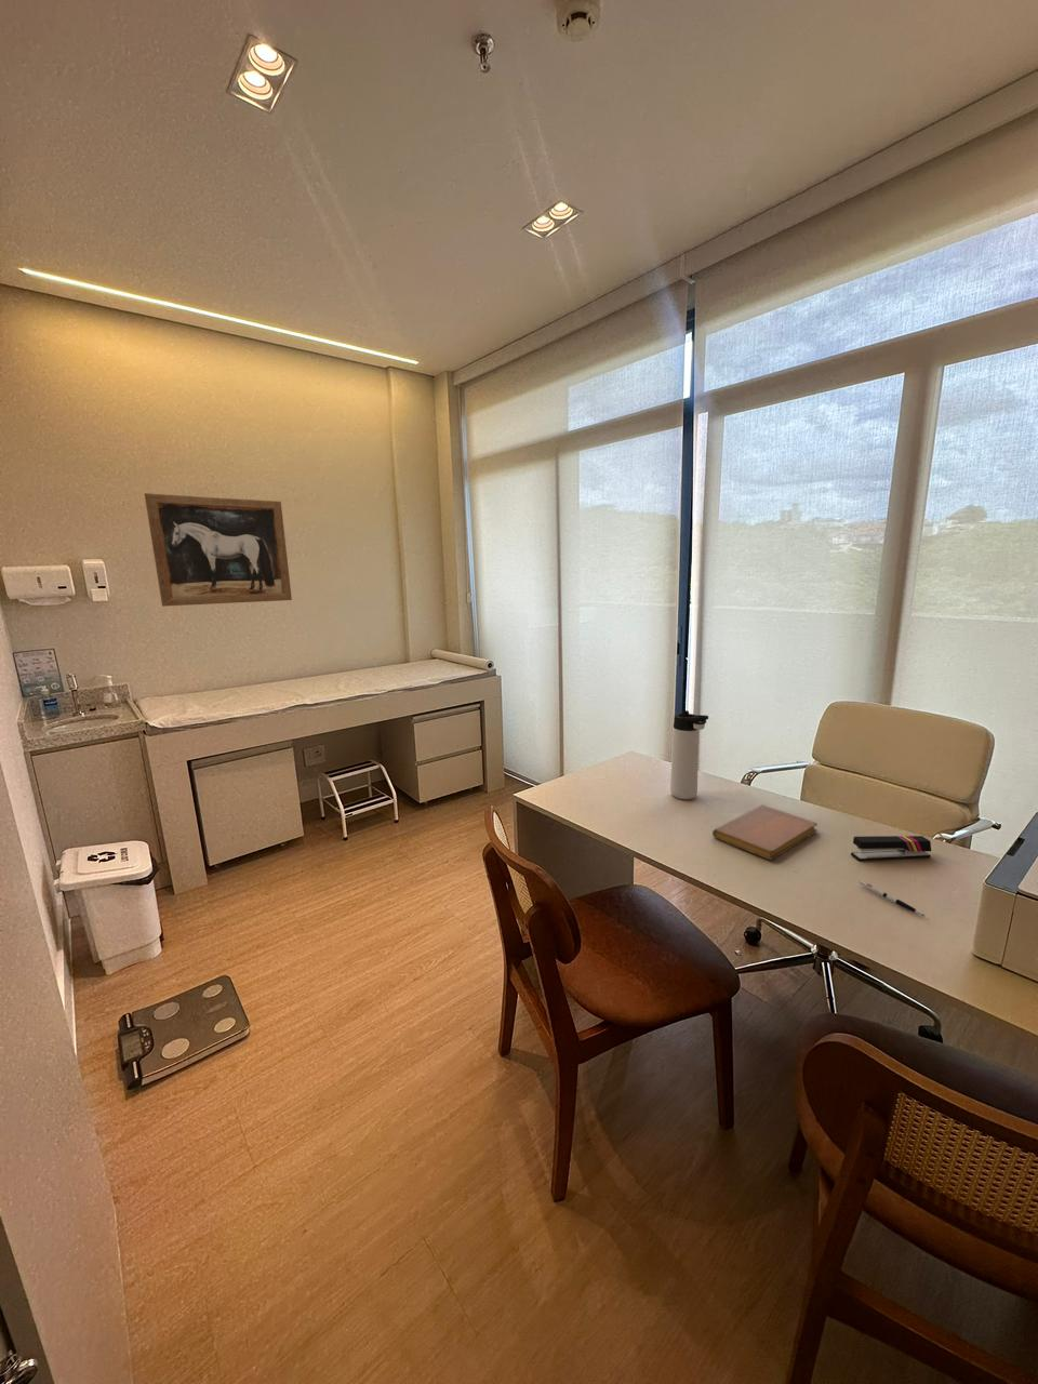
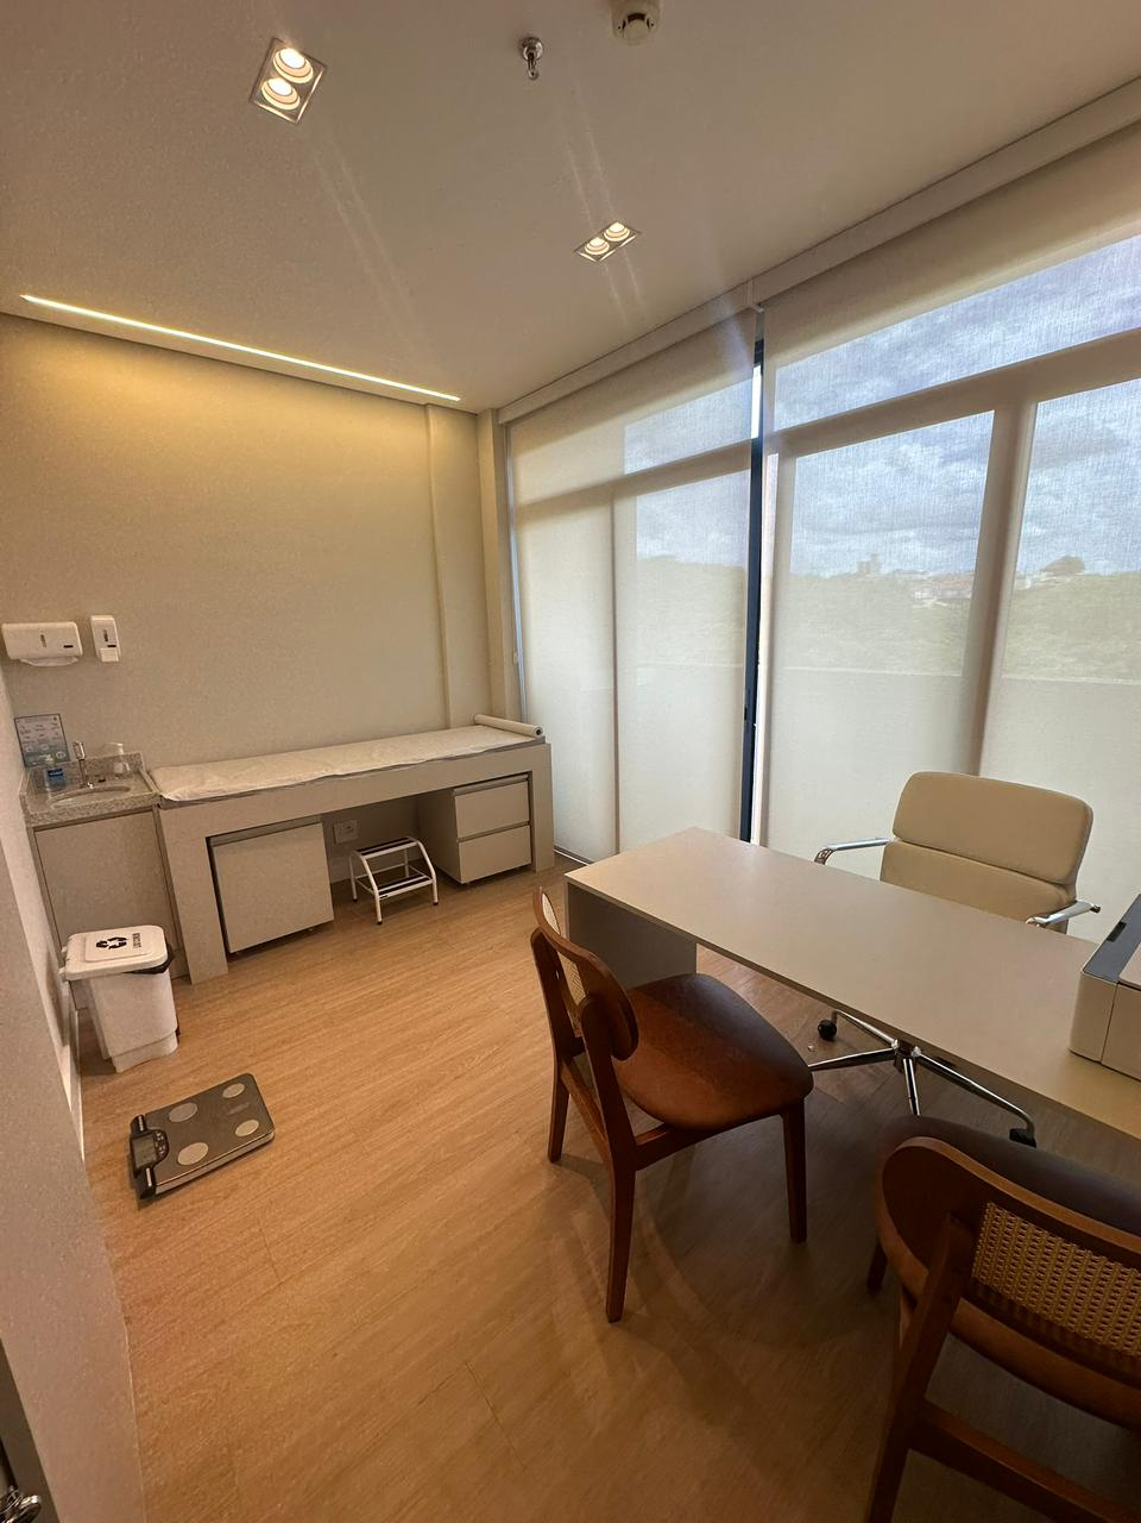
- wall art [144,491,293,608]
- thermos bottle [669,709,710,800]
- notebook [712,804,819,861]
- pen [858,881,926,916]
- stapler [849,835,932,862]
